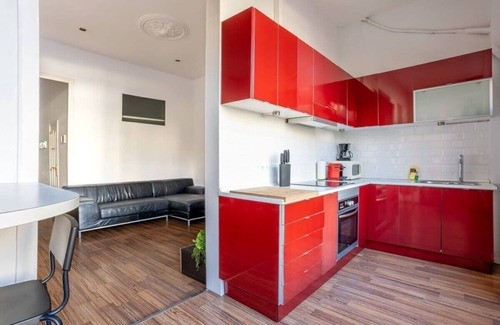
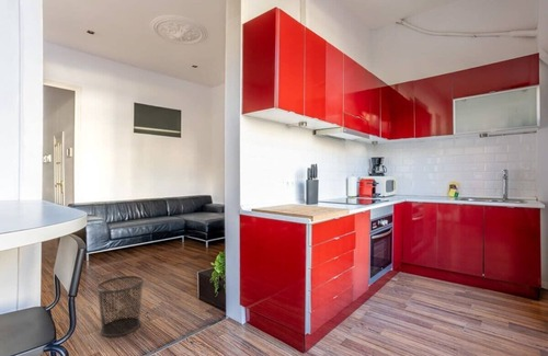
+ waste bin [95,275,145,337]
